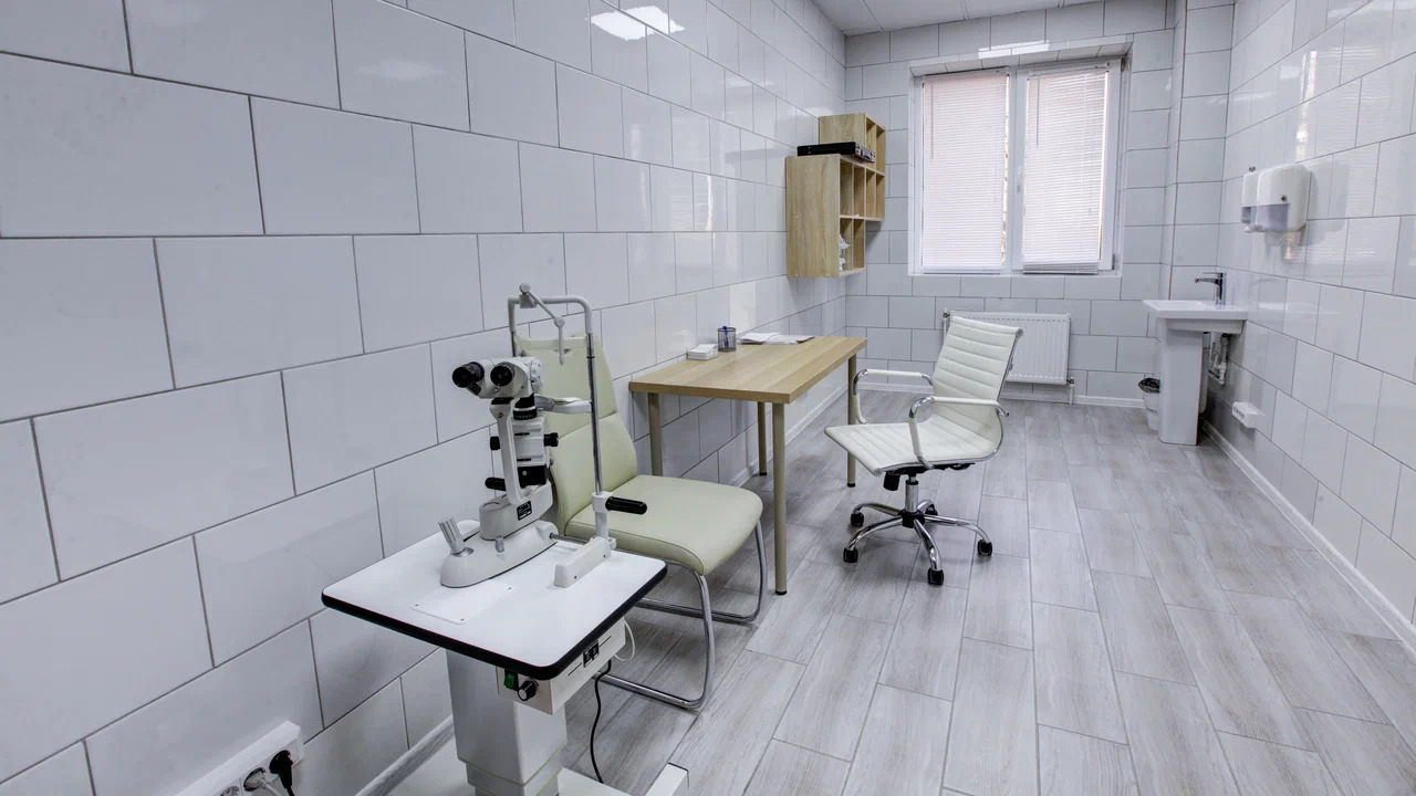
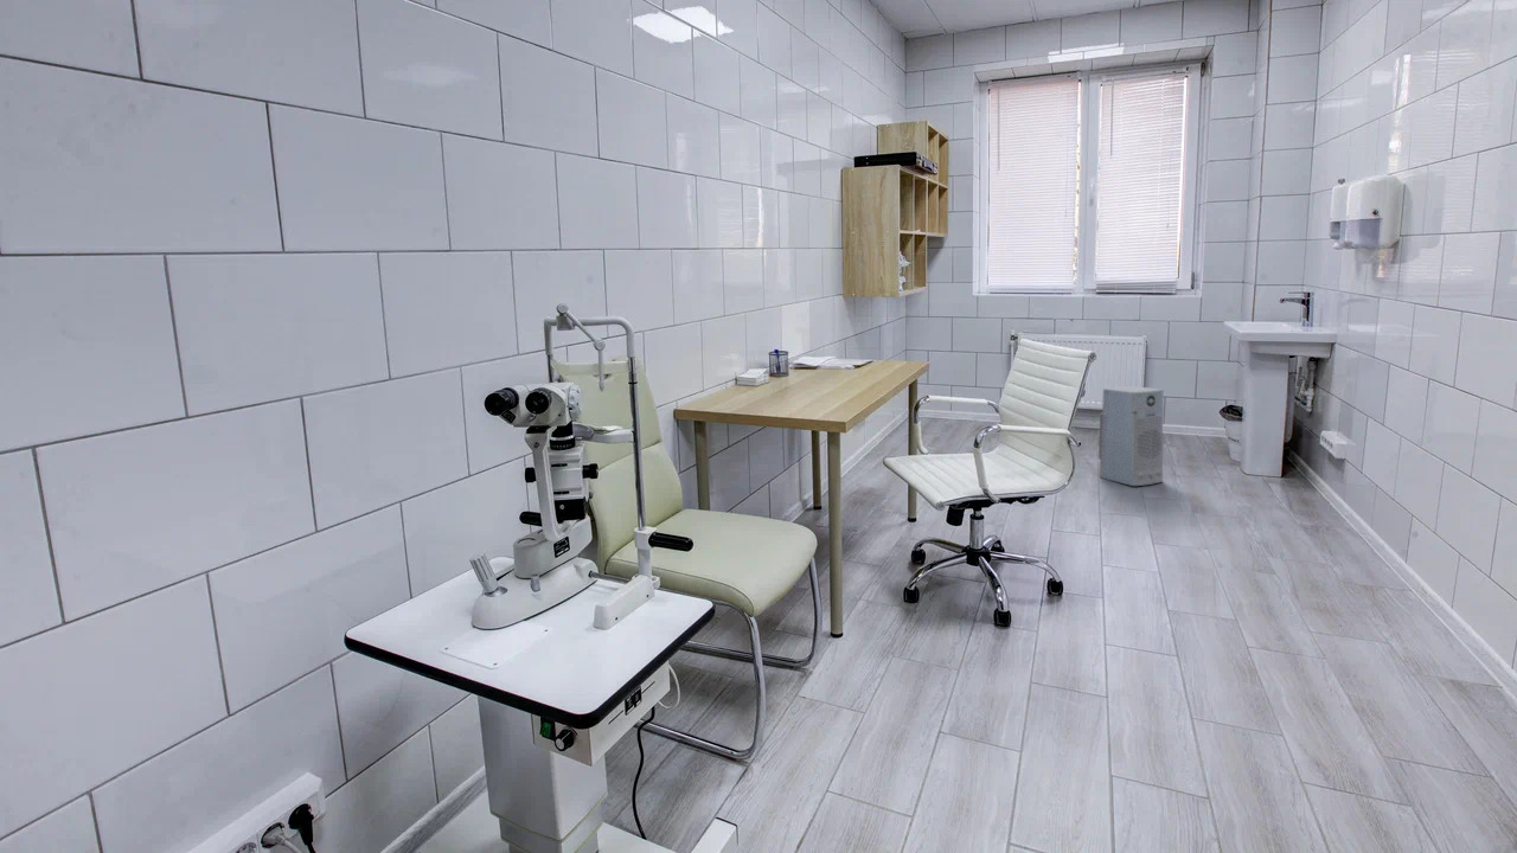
+ air purifier [1097,385,1164,487]
